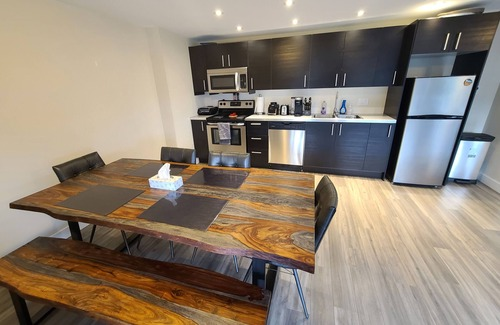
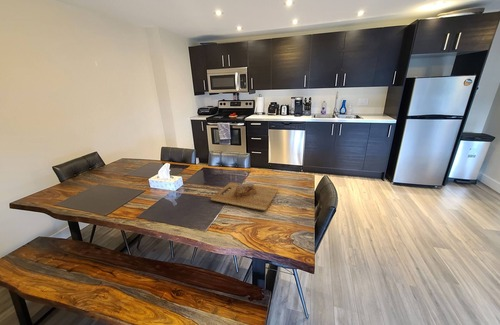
+ cutting board [210,181,279,212]
